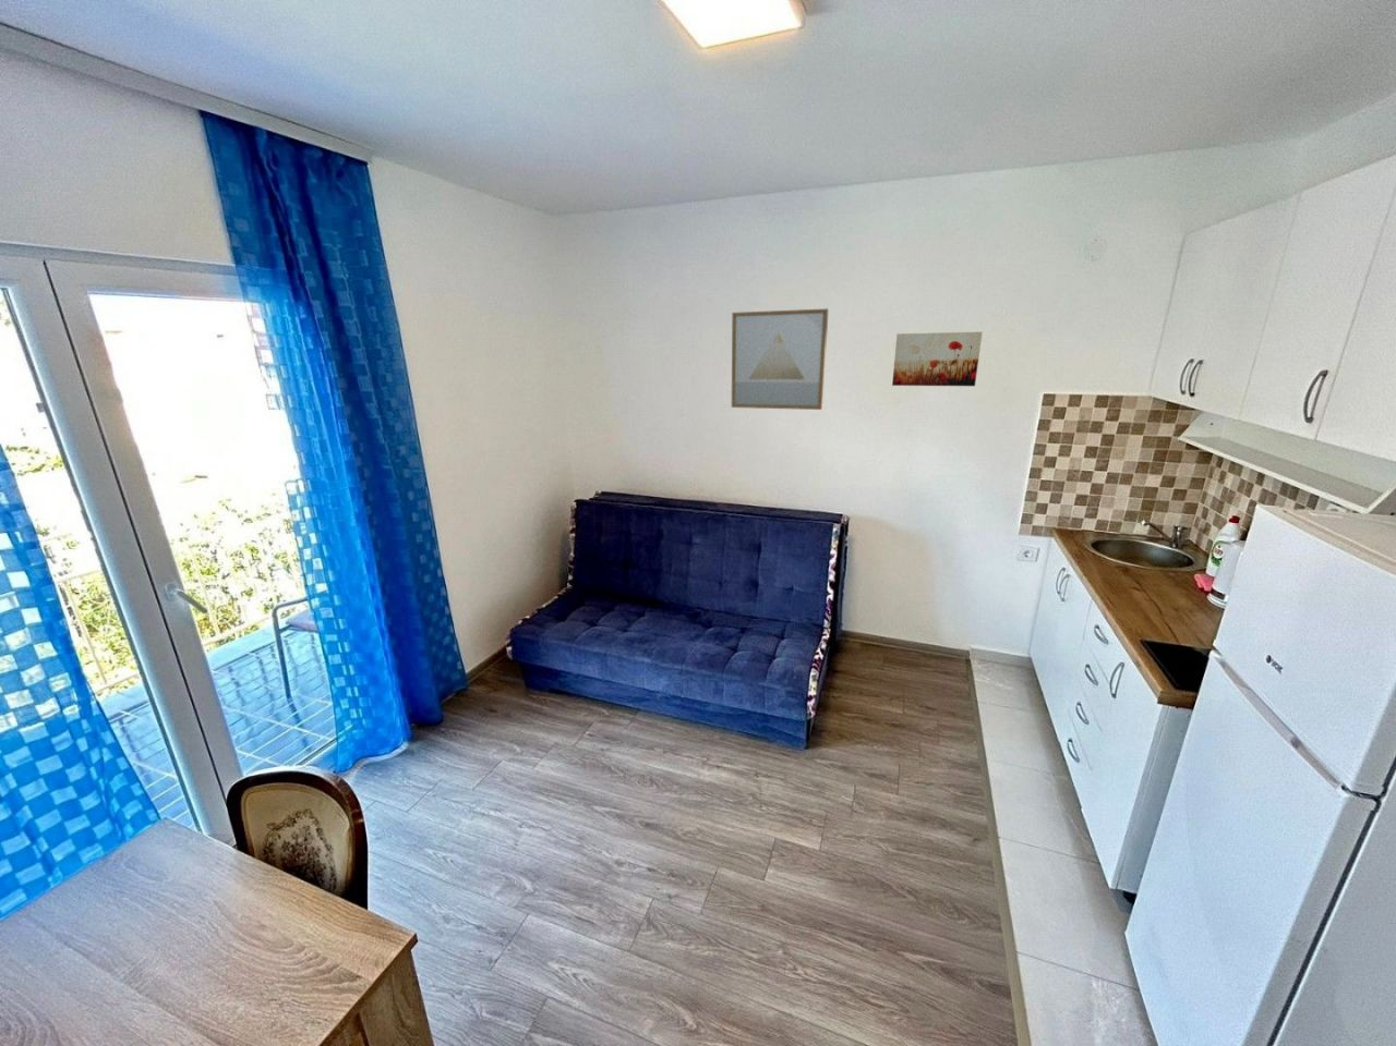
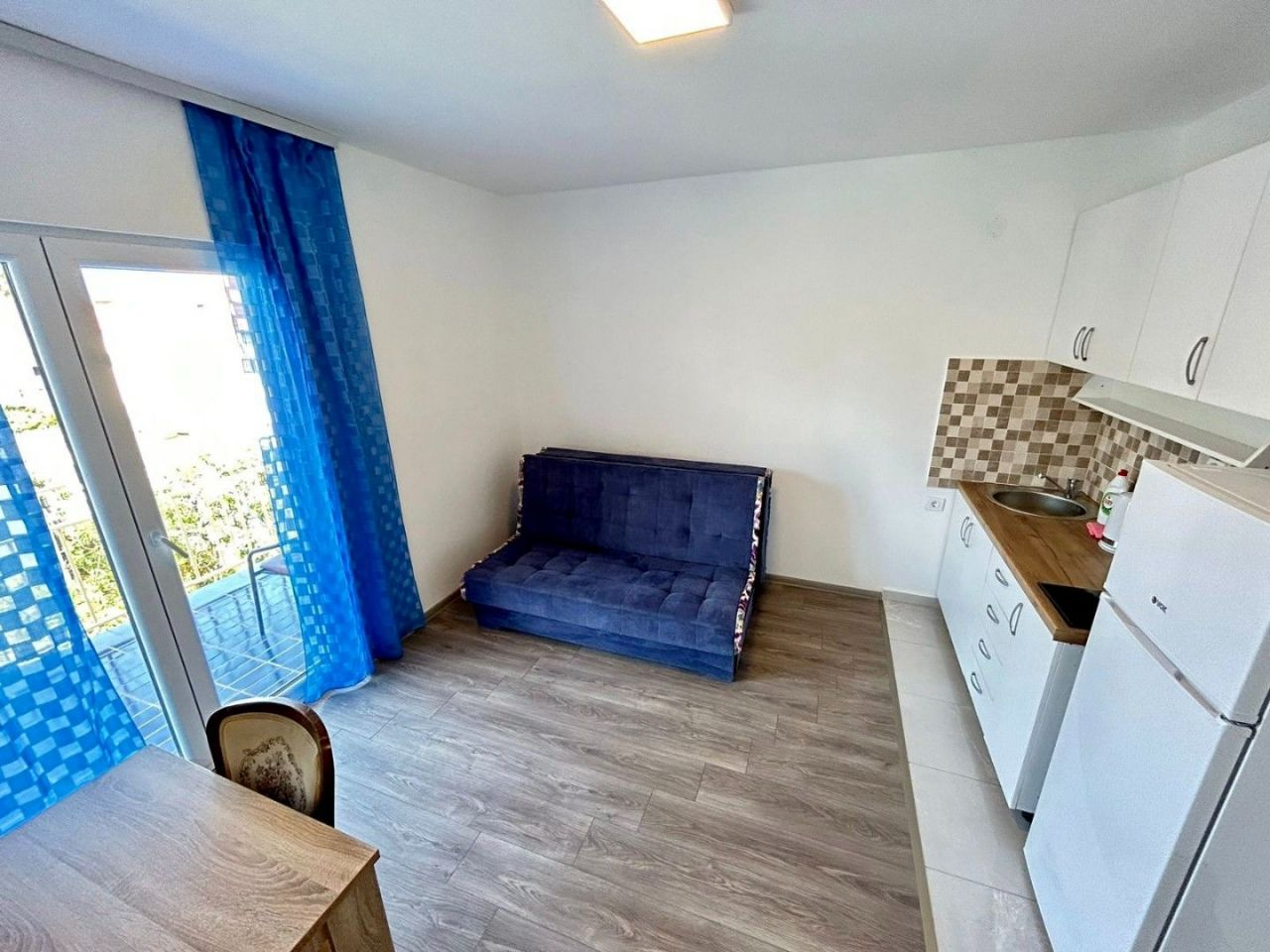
- wall art [891,331,984,387]
- wall art [731,308,830,411]
